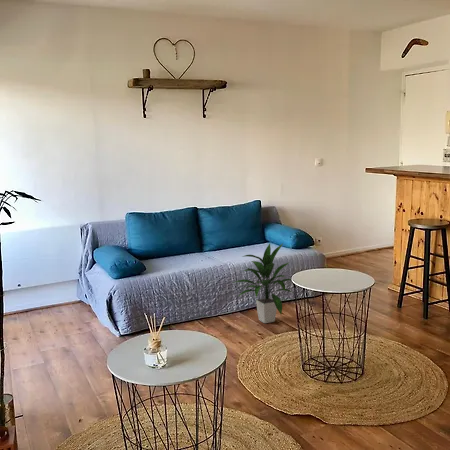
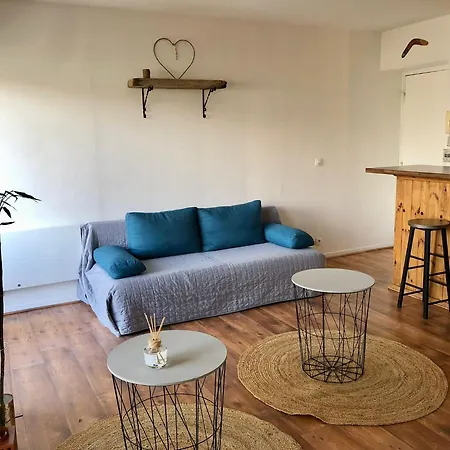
- indoor plant [232,242,296,324]
